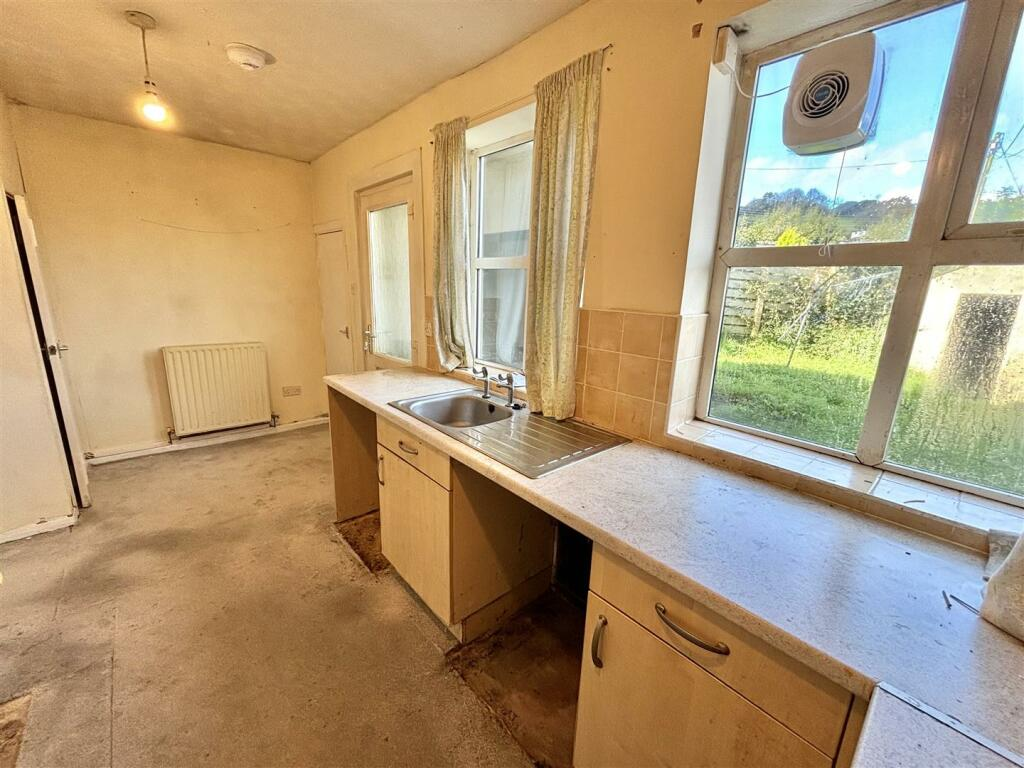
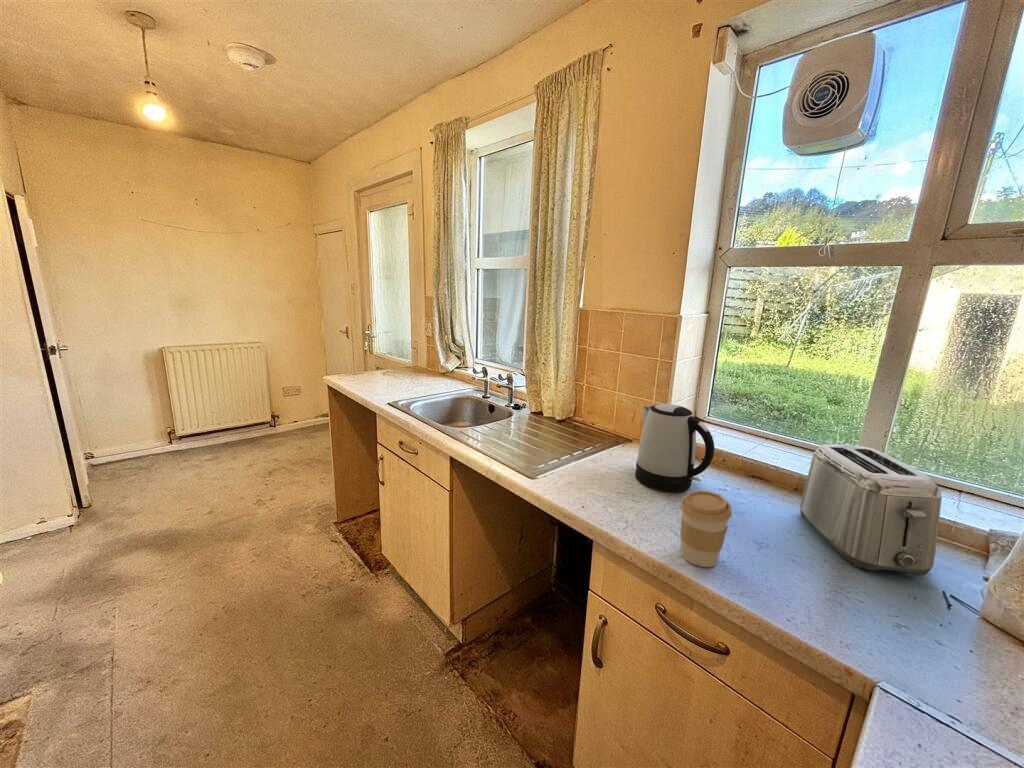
+ toaster [799,443,943,576]
+ kettle [634,403,715,493]
+ coffee cup [679,490,733,568]
